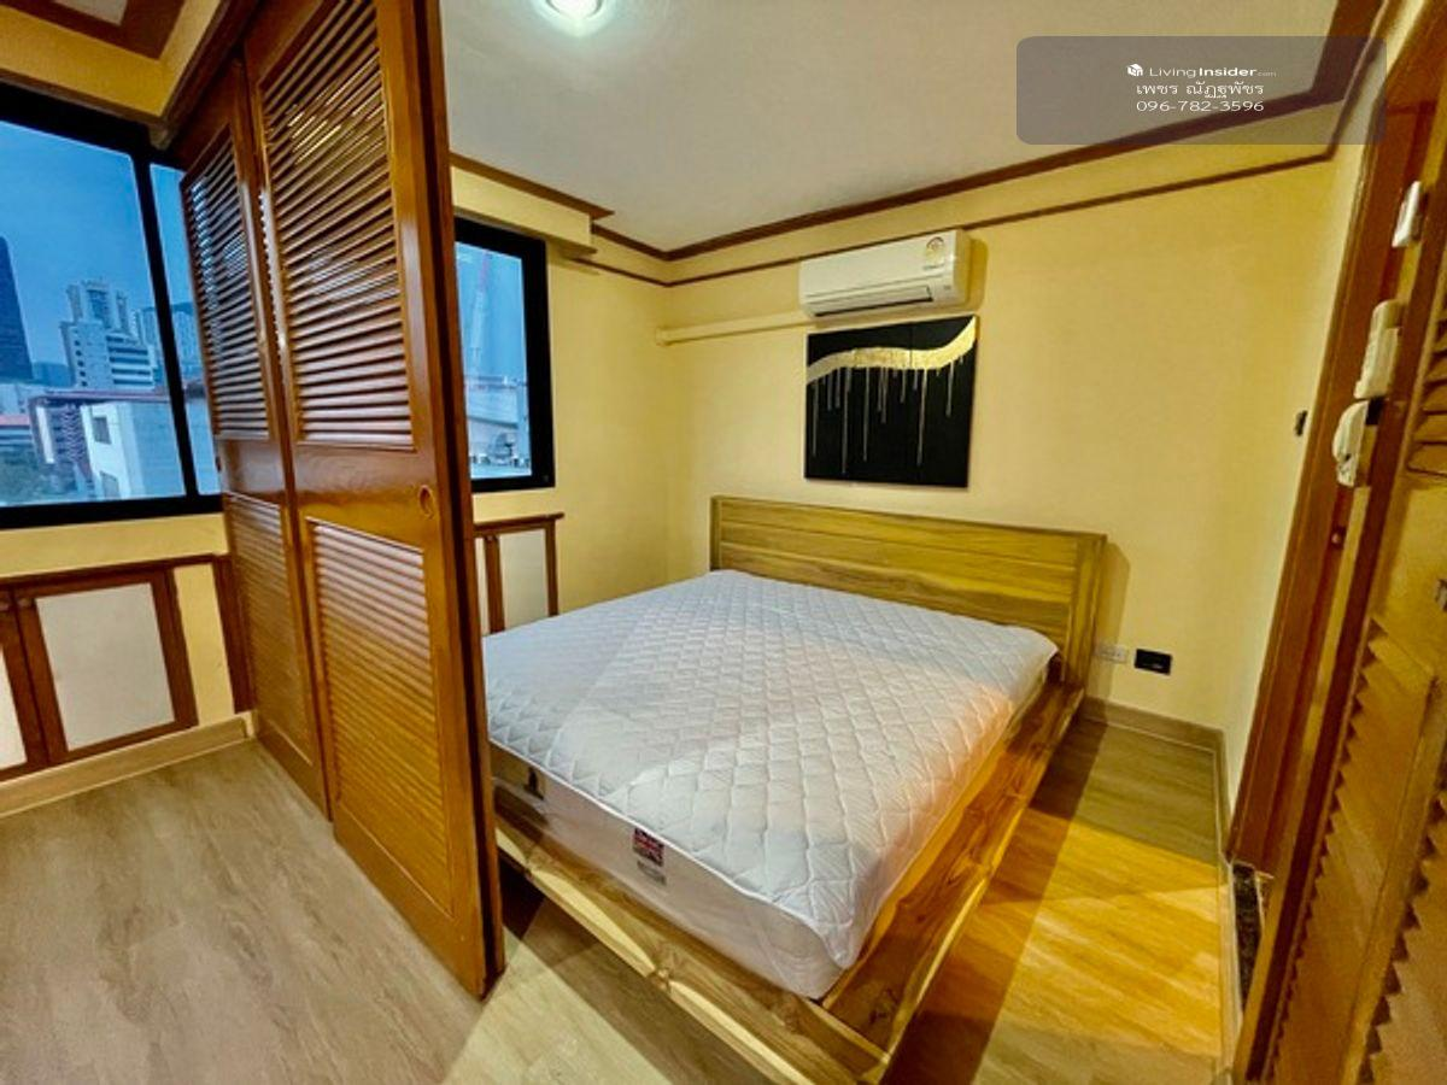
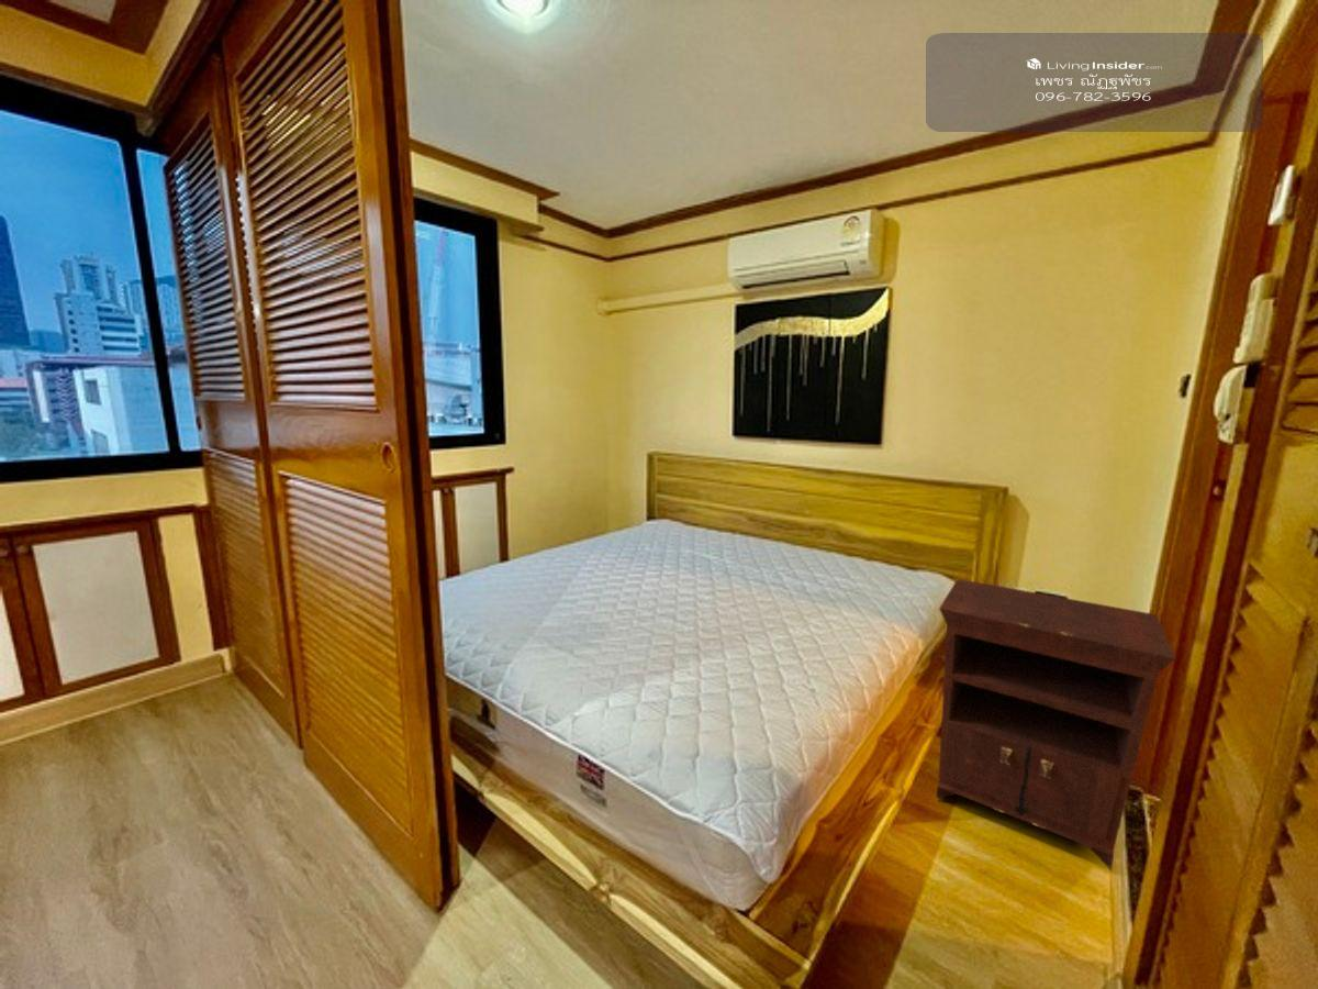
+ nightstand [935,578,1177,871]
